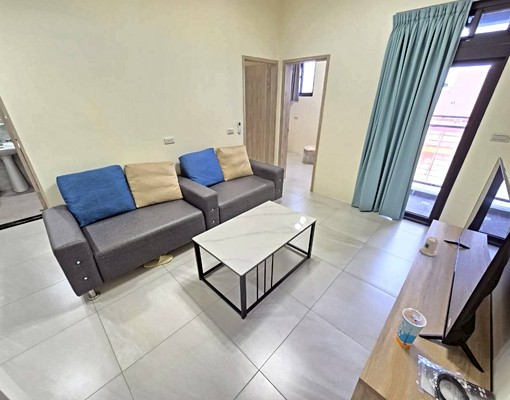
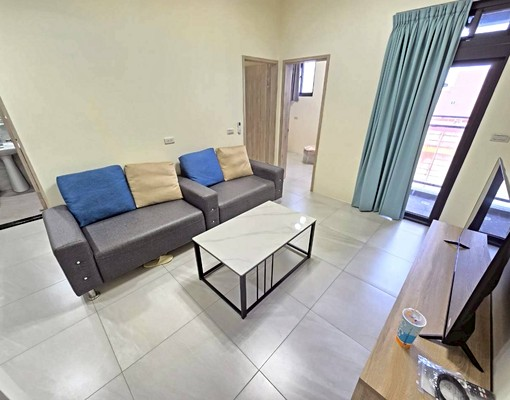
- candle [418,236,440,257]
